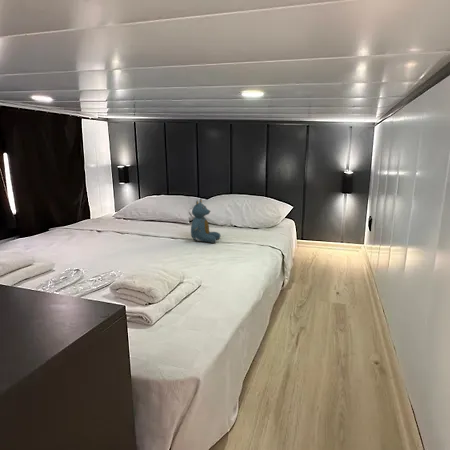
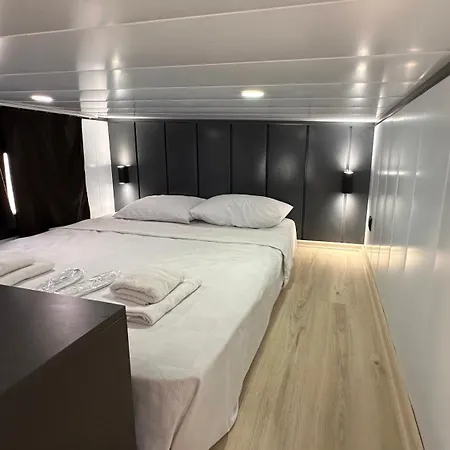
- teddy bear [190,198,221,244]
